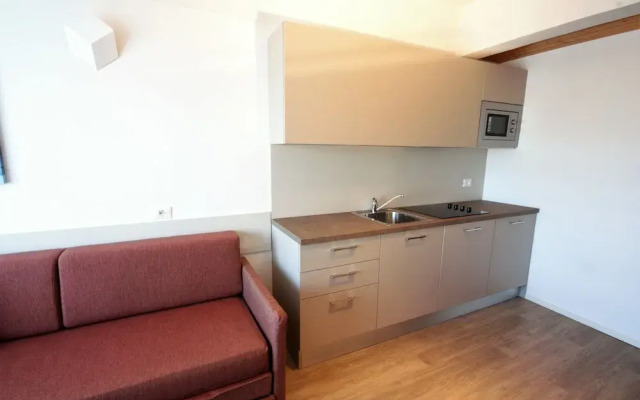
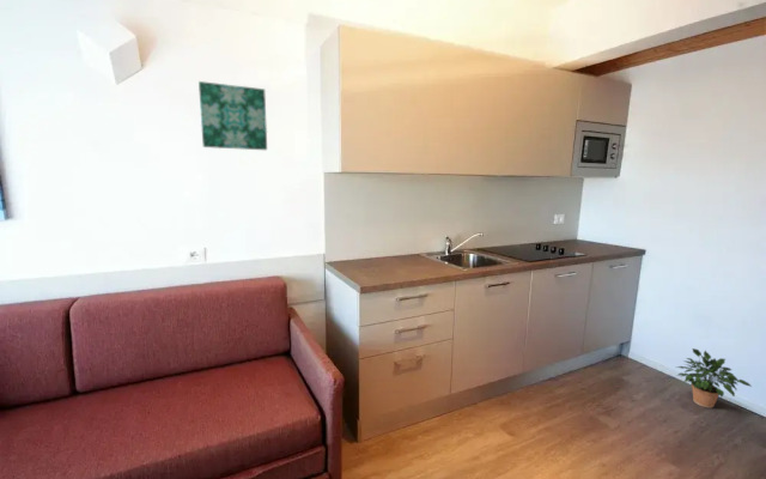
+ potted plant [675,347,753,410]
+ wall art [197,80,268,151]
